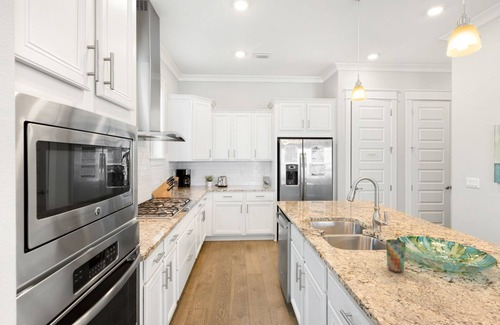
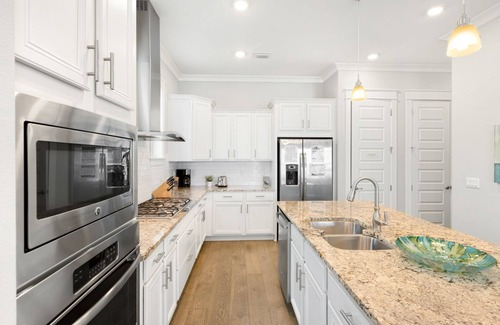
- cup [385,238,407,273]
